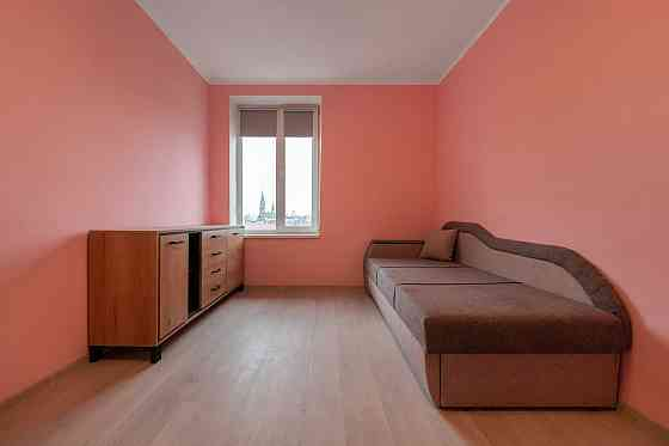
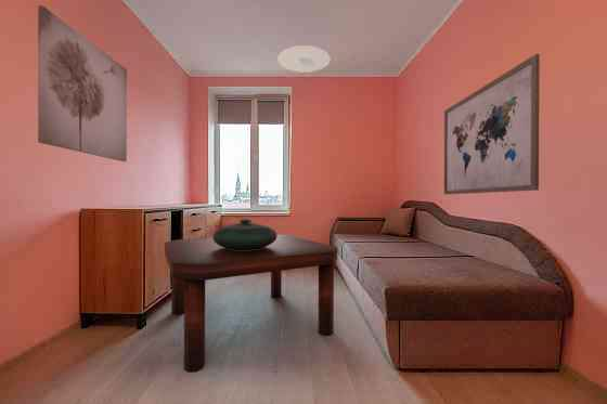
+ wall art [443,53,541,195]
+ coffee table [164,233,338,374]
+ ceiling light [277,44,331,74]
+ wall art [37,4,128,162]
+ decorative bowl [211,218,277,251]
